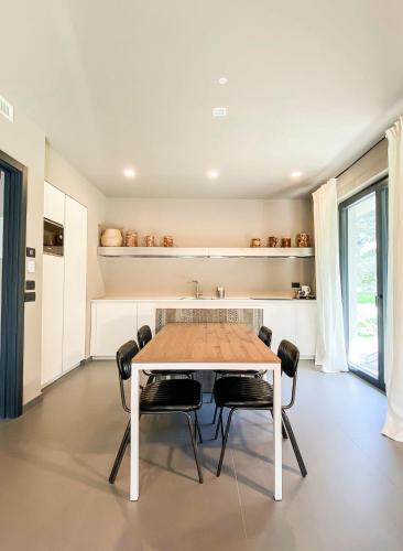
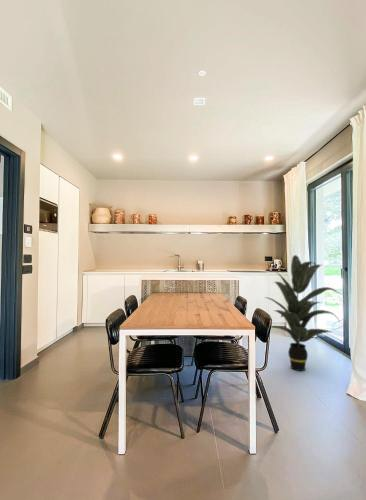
+ indoor plant [263,254,341,372]
